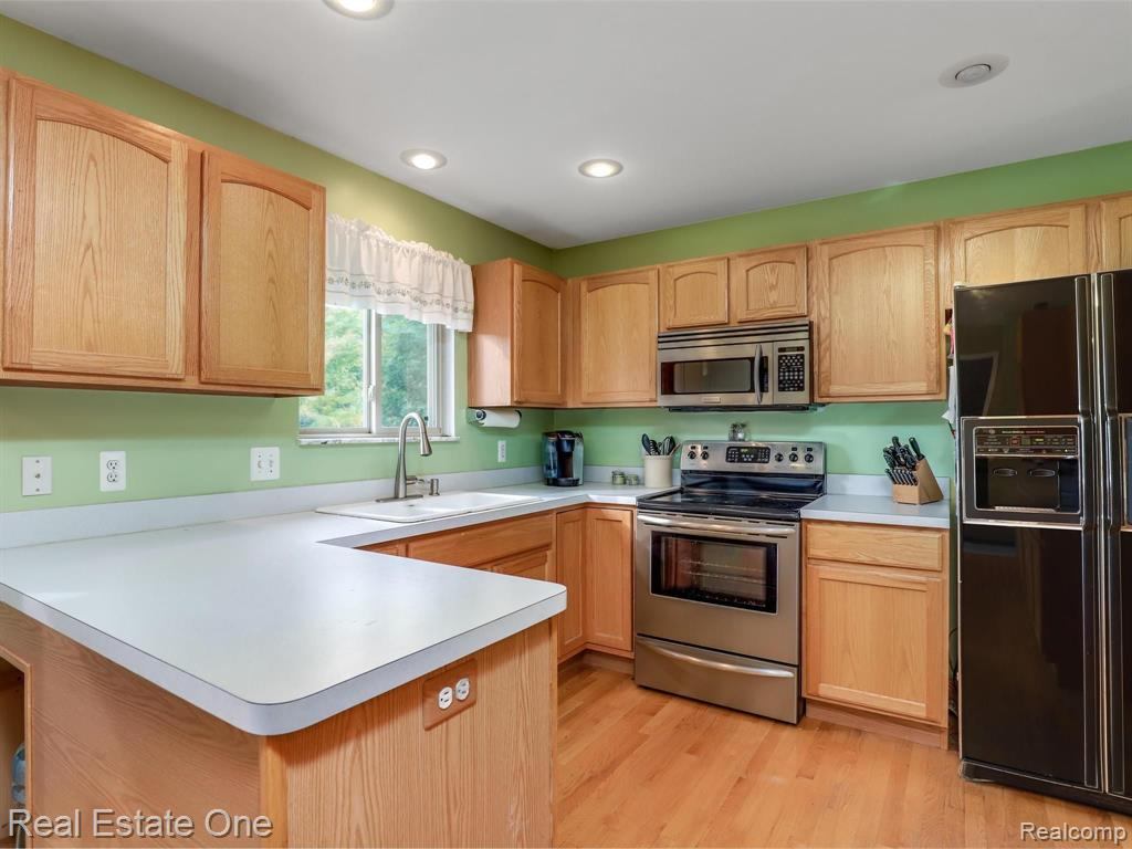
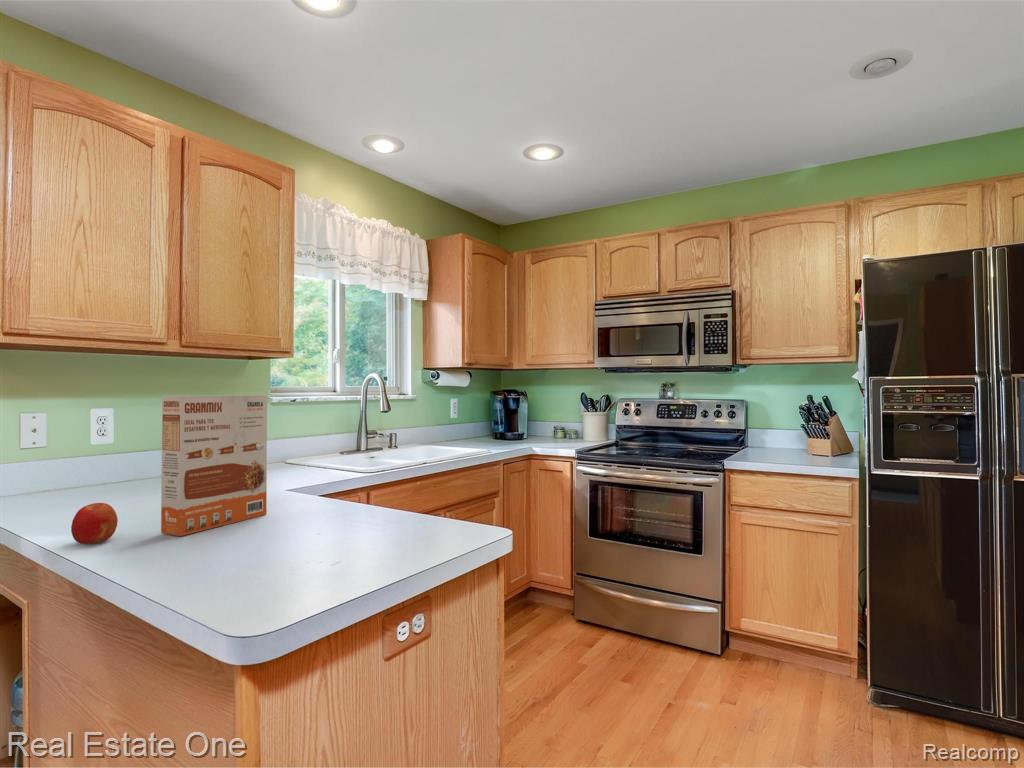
+ fruit [70,502,119,545]
+ cereal box [160,394,268,537]
